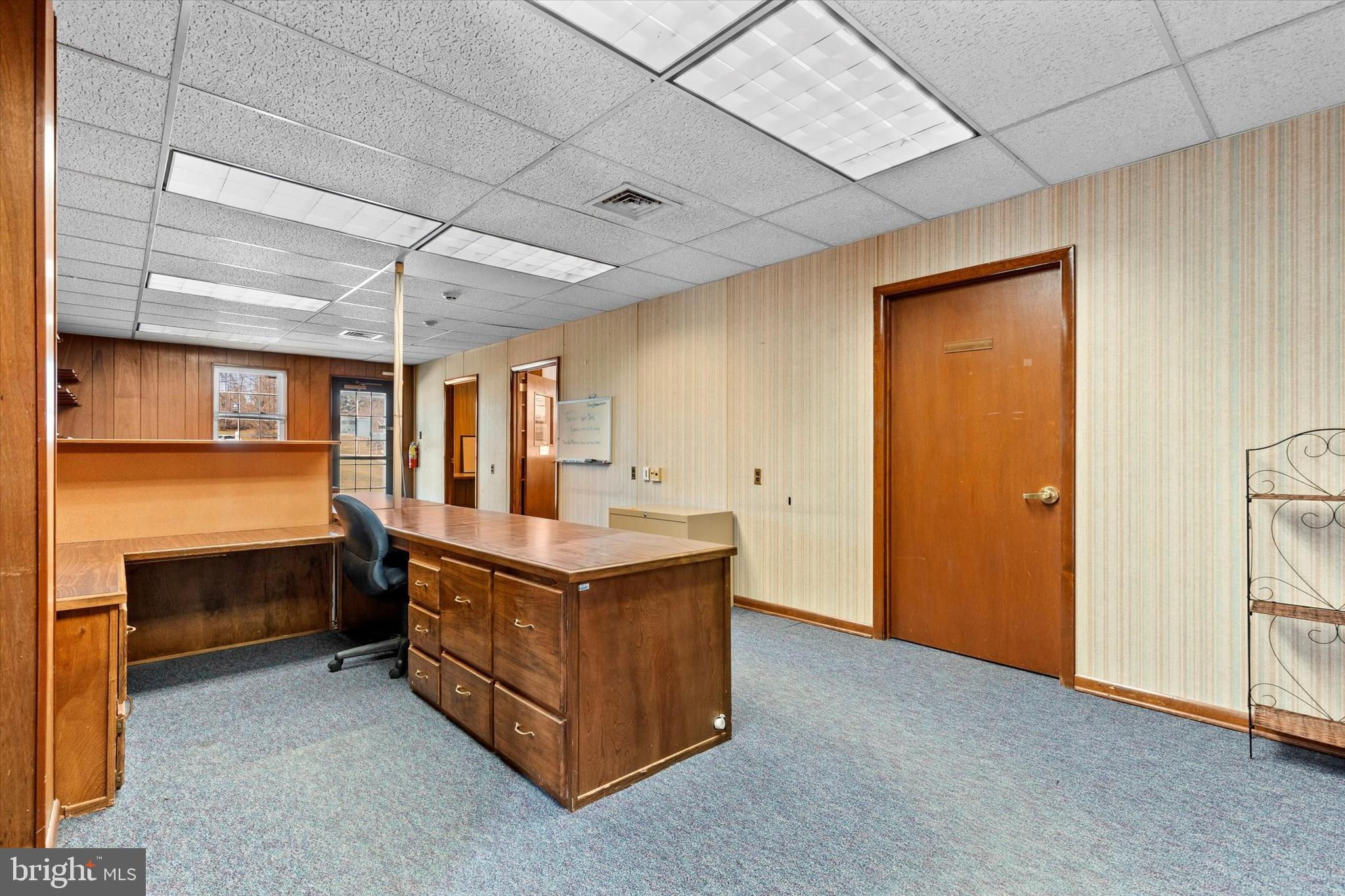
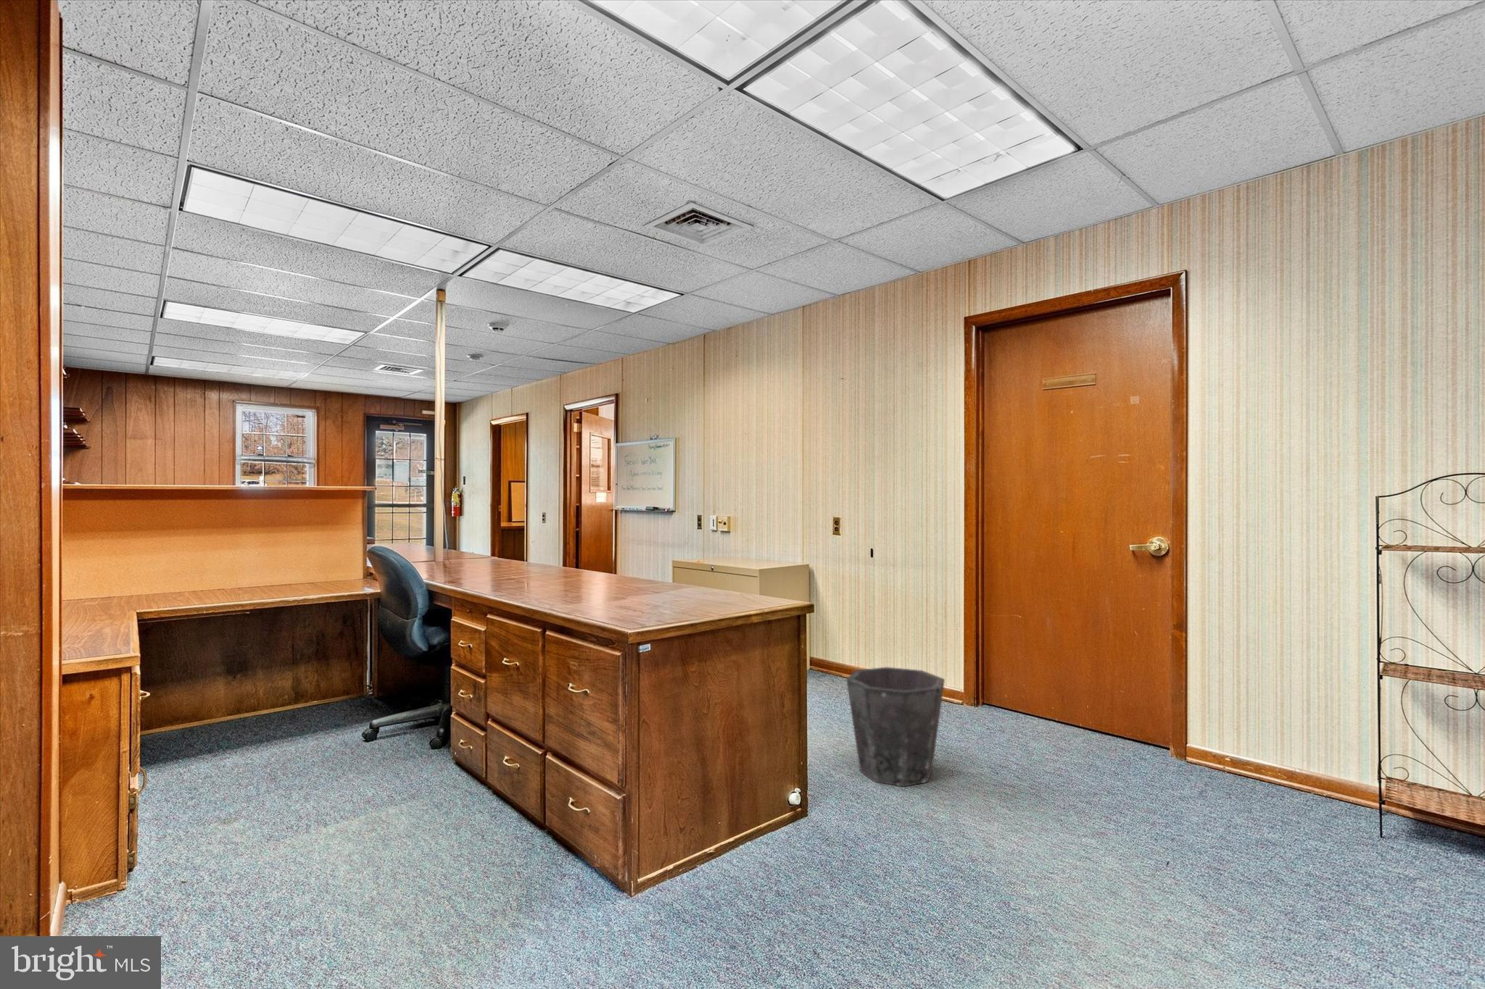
+ waste bin [846,667,945,788]
